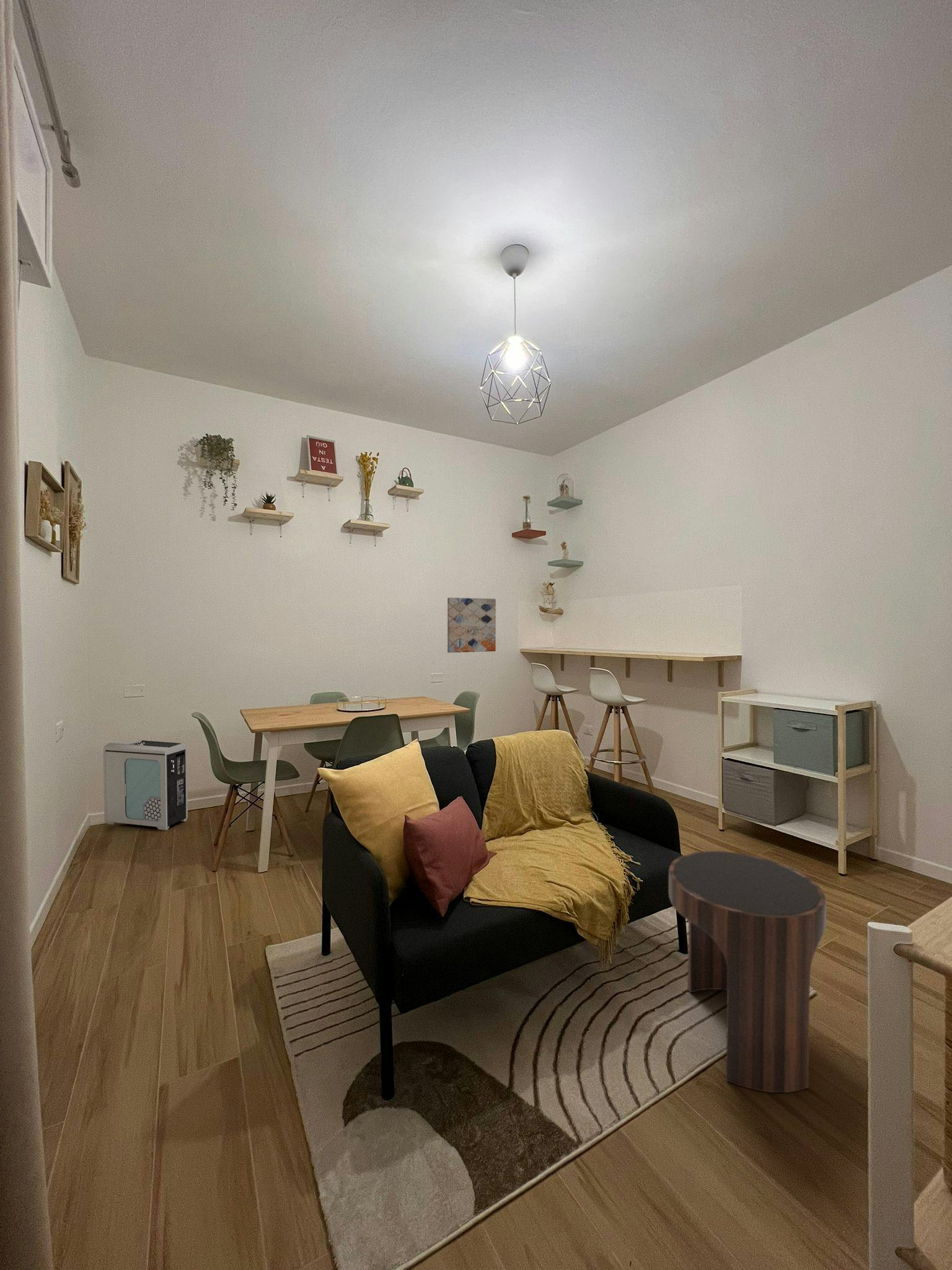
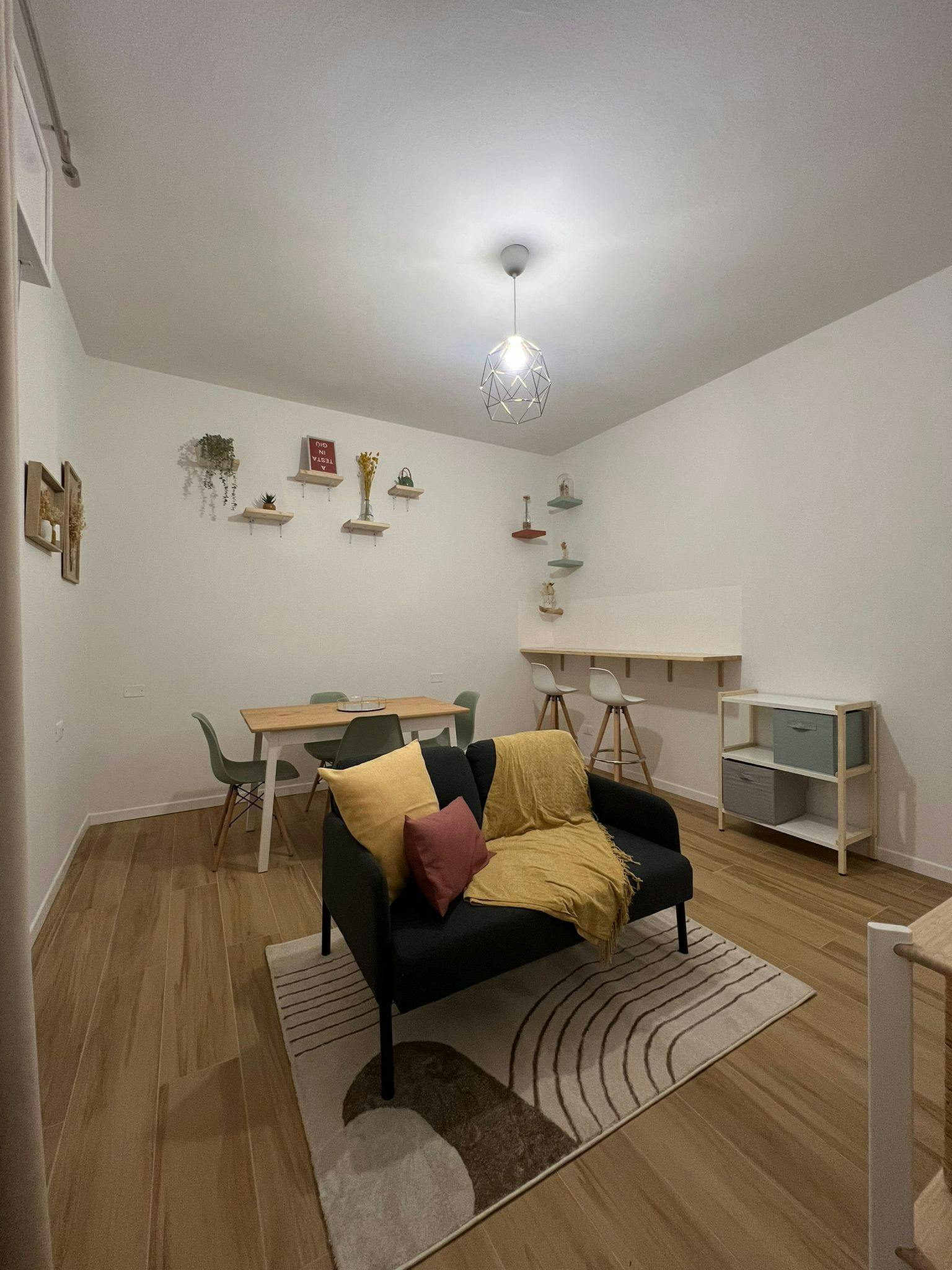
- side table [668,850,827,1093]
- air purifier [103,739,188,831]
- wall art [447,597,496,653]
